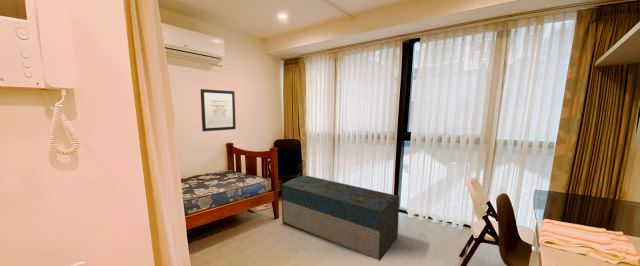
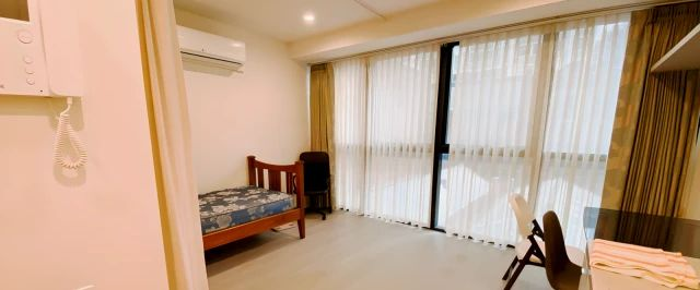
- storage bench [281,175,400,262]
- wall art [200,88,237,132]
